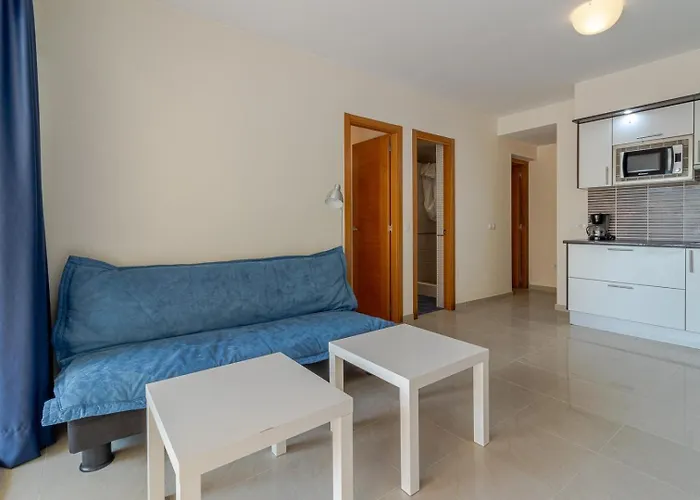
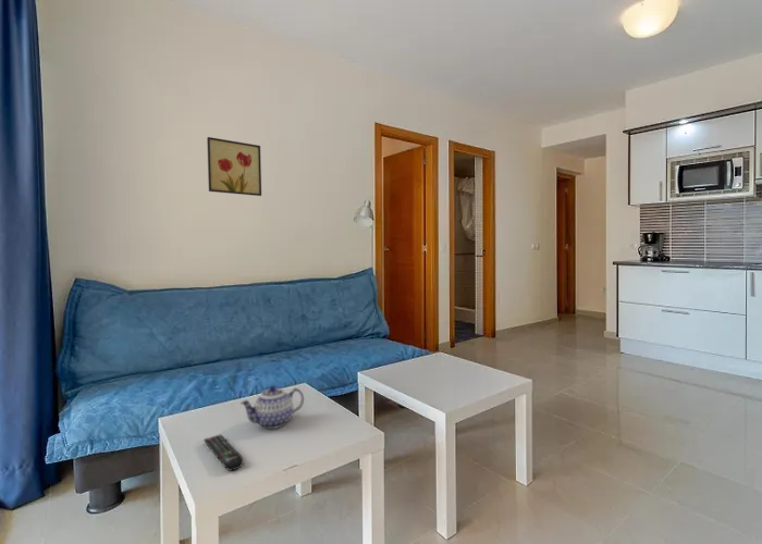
+ remote control [202,433,245,472]
+ teapot [238,385,305,430]
+ wall art [206,136,262,197]
